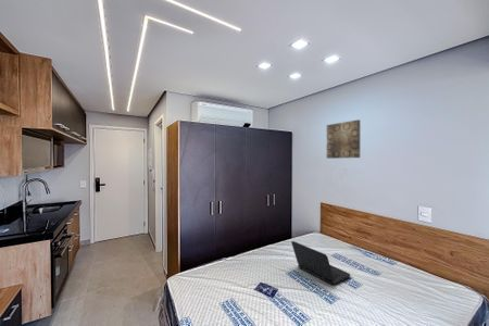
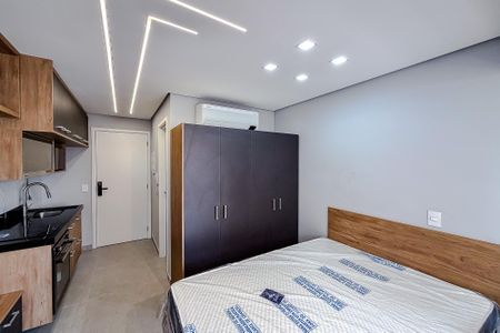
- laptop [290,240,351,286]
- wall art [326,118,361,160]
